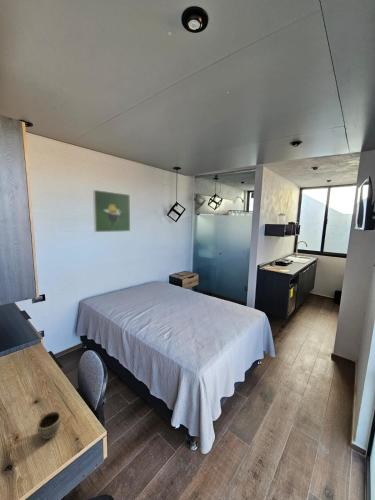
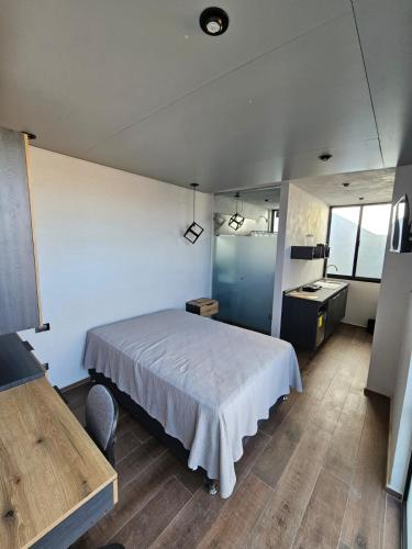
- cup [36,410,62,440]
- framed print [92,189,131,233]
